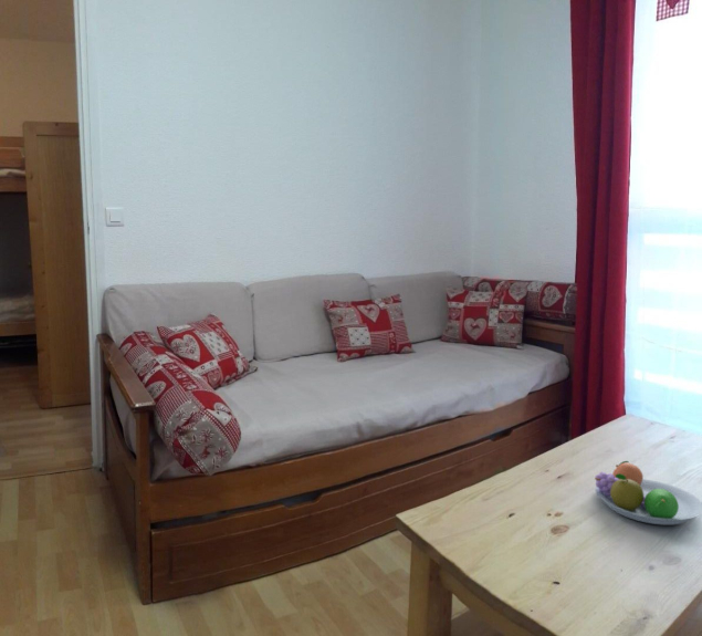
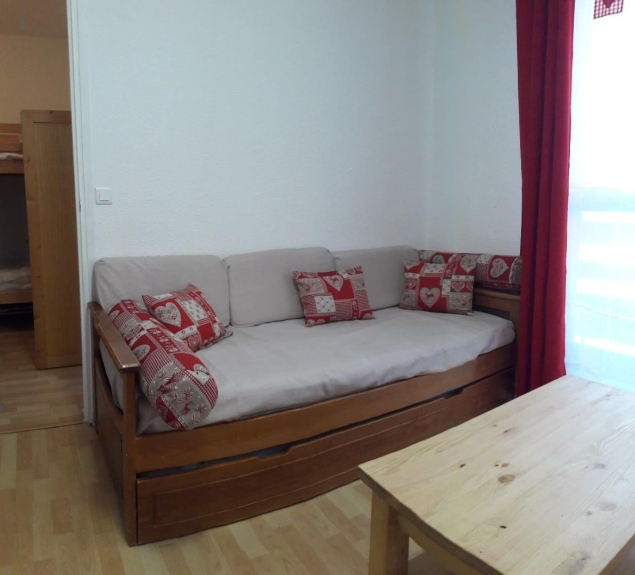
- fruit bowl [594,460,702,525]
